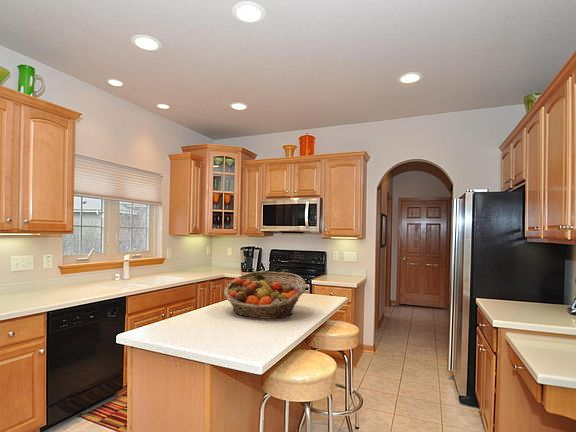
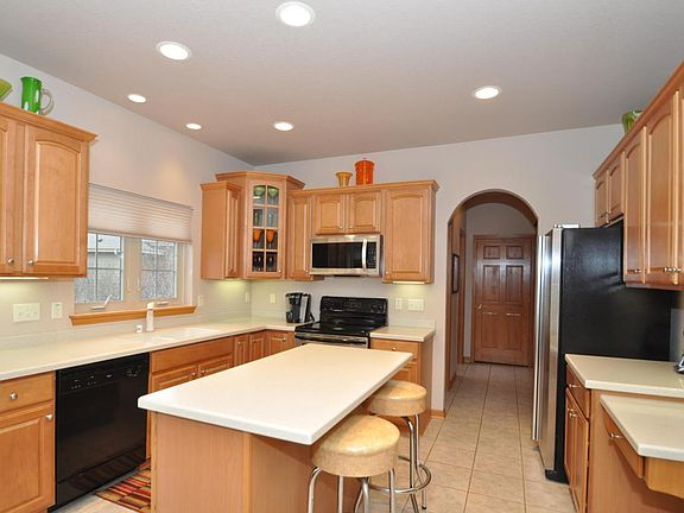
- fruit basket [223,270,307,320]
